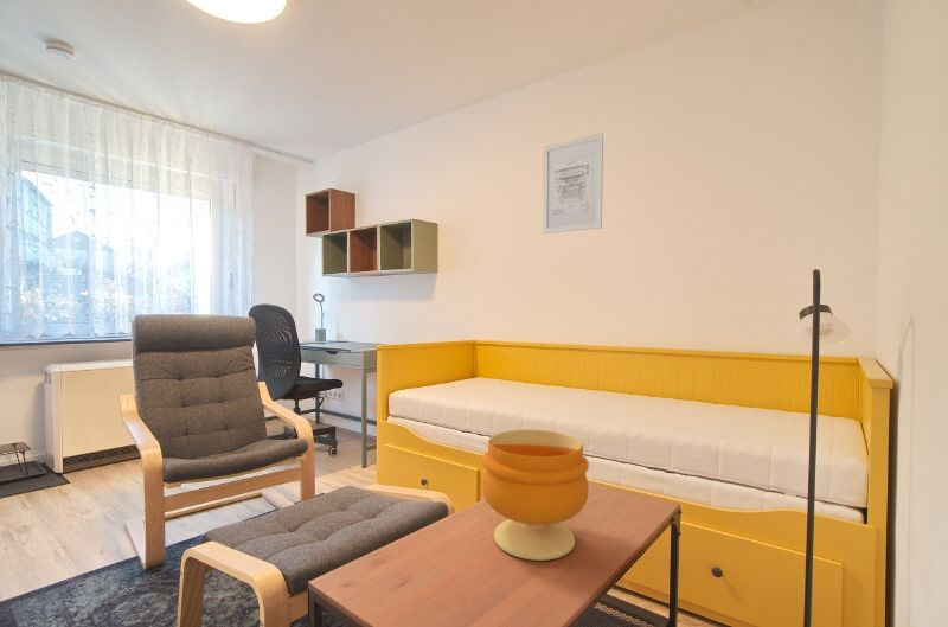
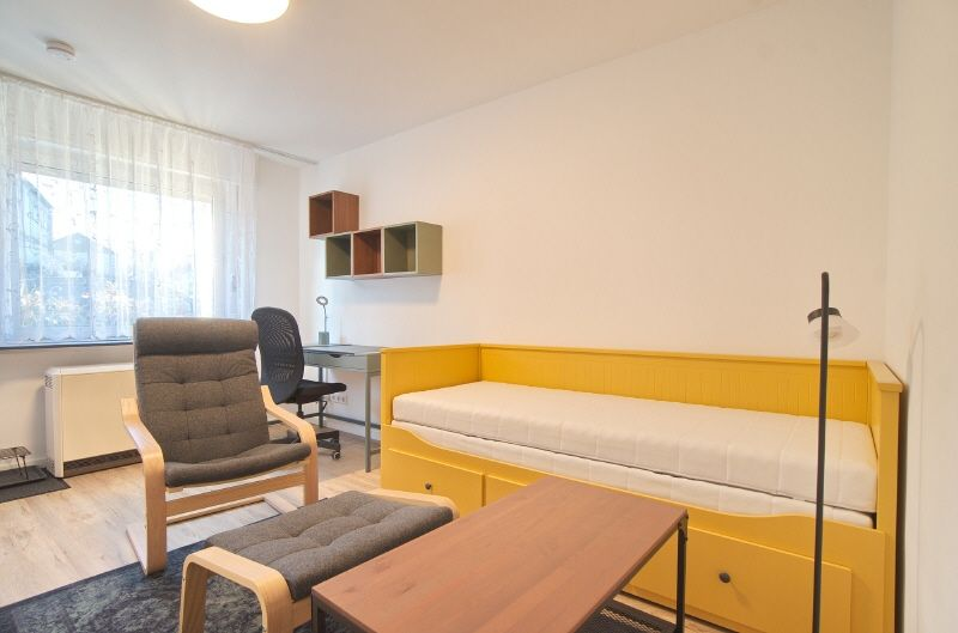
- wall art [542,132,604,235]
- footed bowl [481,428,590,562]
